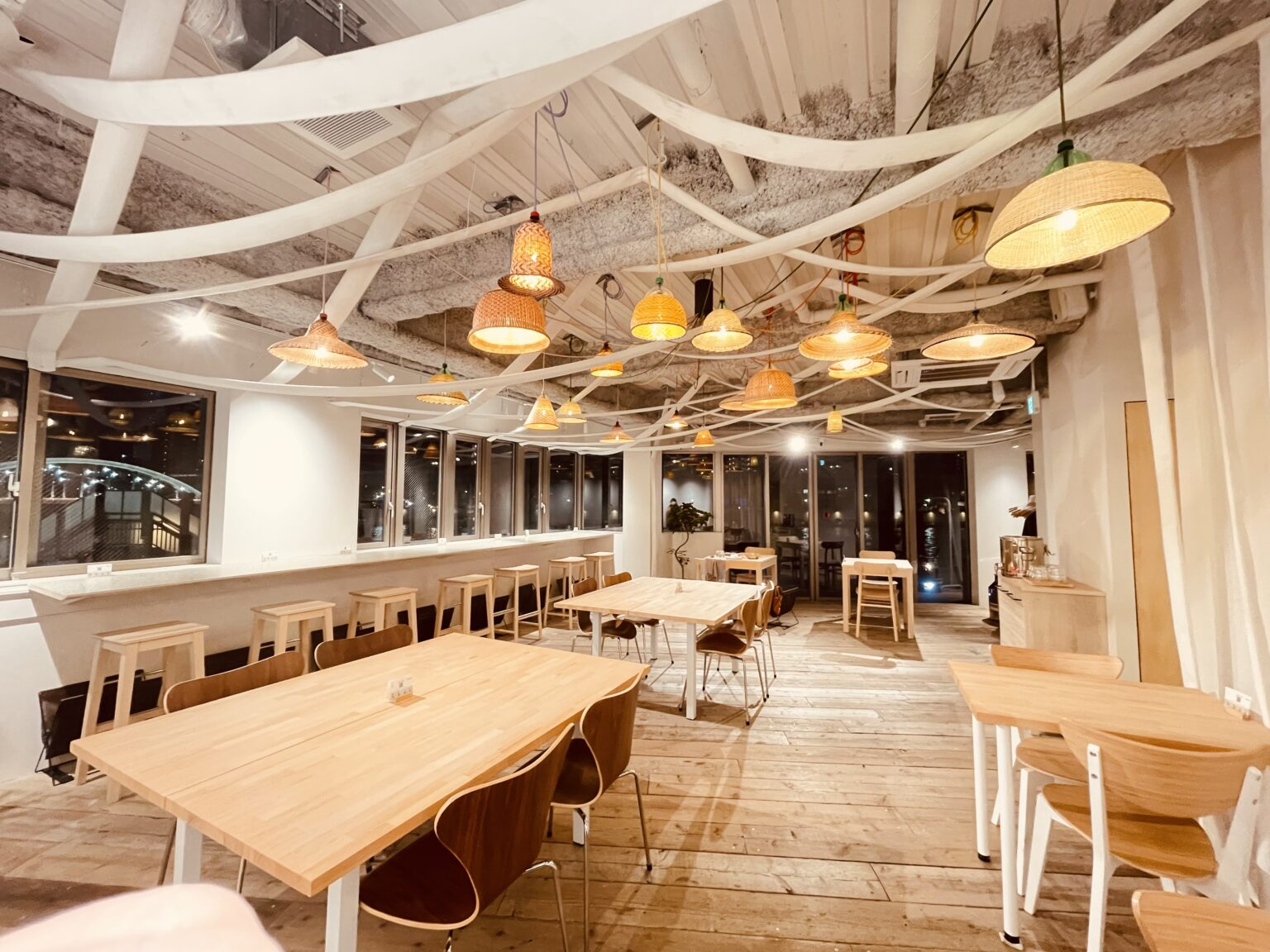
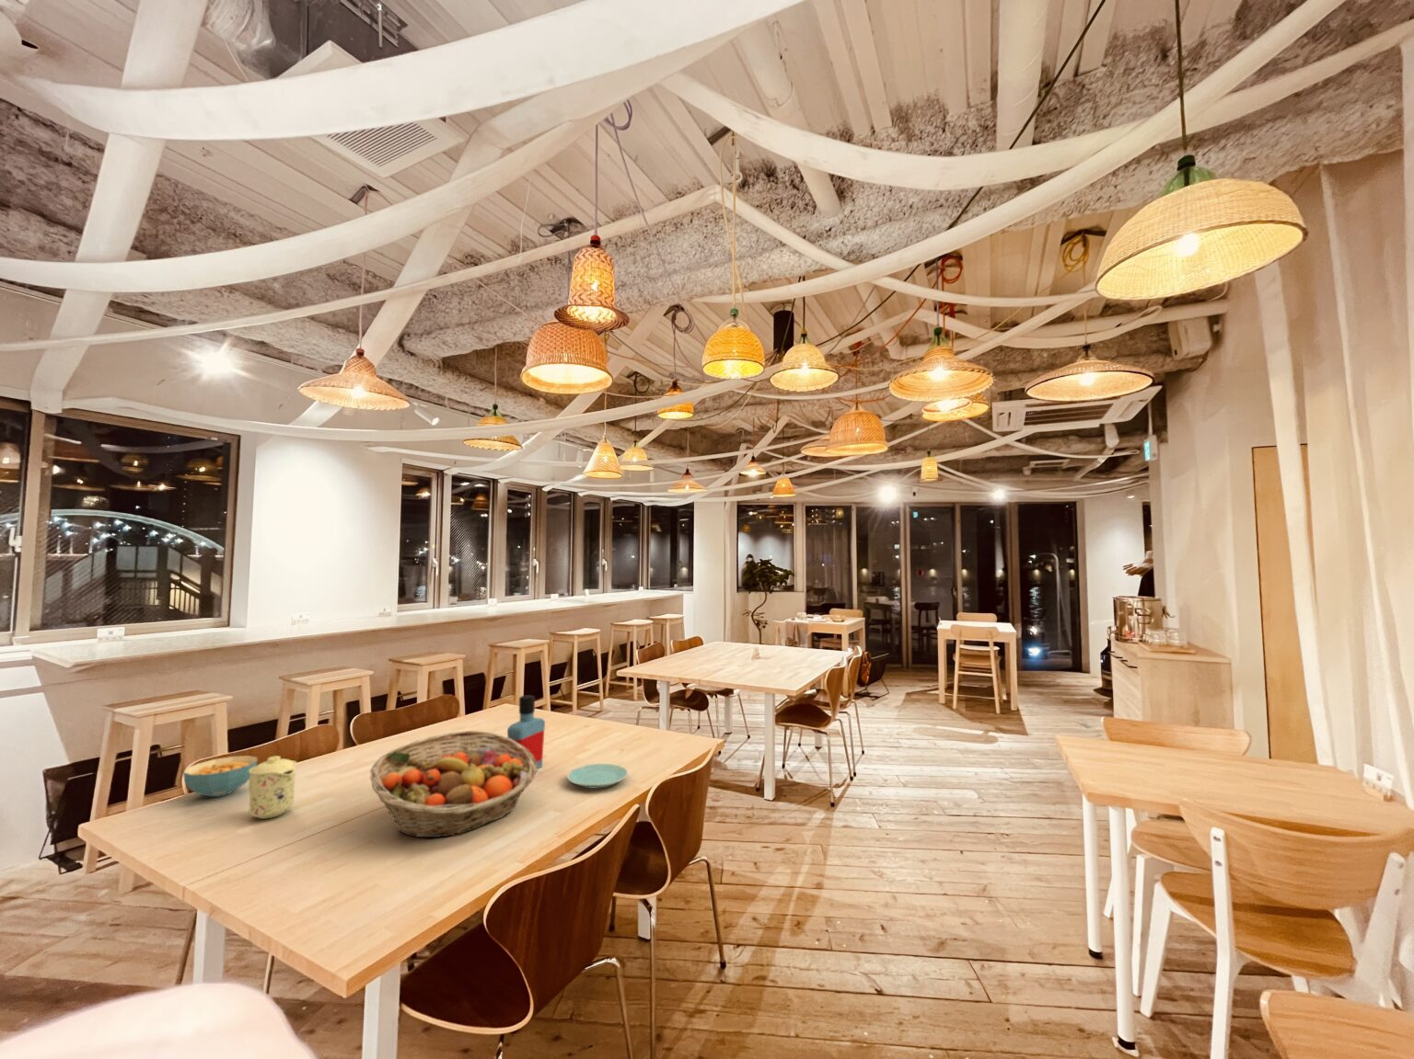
+ bottle [507,694,546,770]
+ cereal bowl [183,754,258,798]
+ plate [566,763,629,789]
+ fruit basket [370,730,539,839]
+ mug [247,754,297,820]
